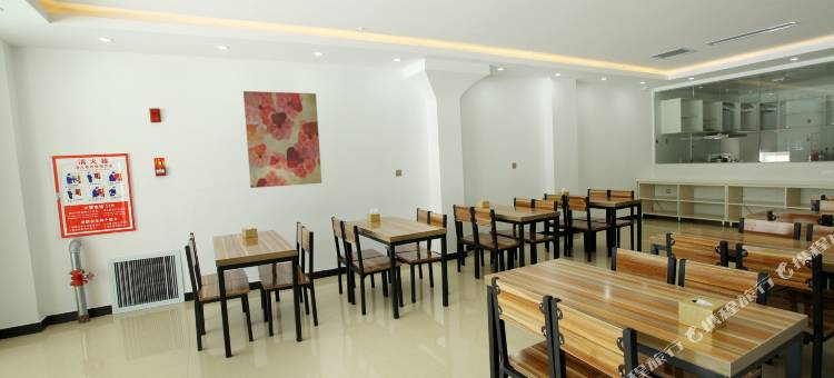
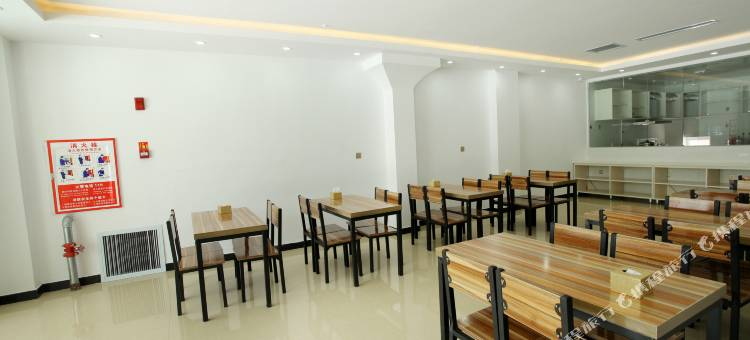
- wall art [242,90,322,189]
